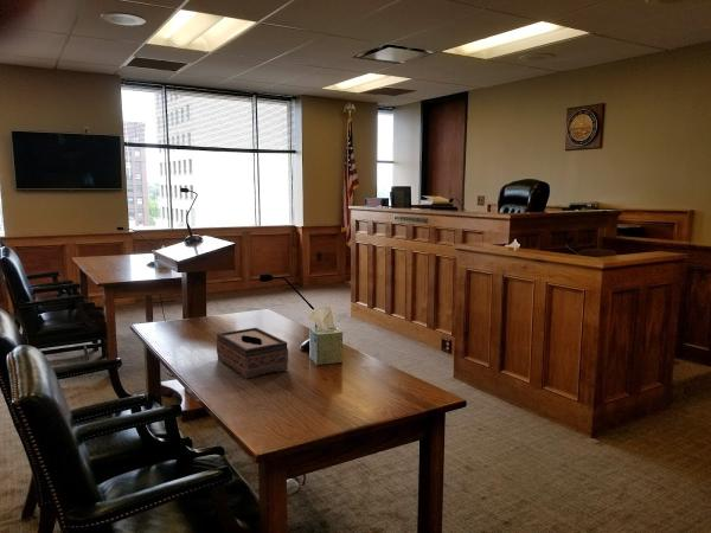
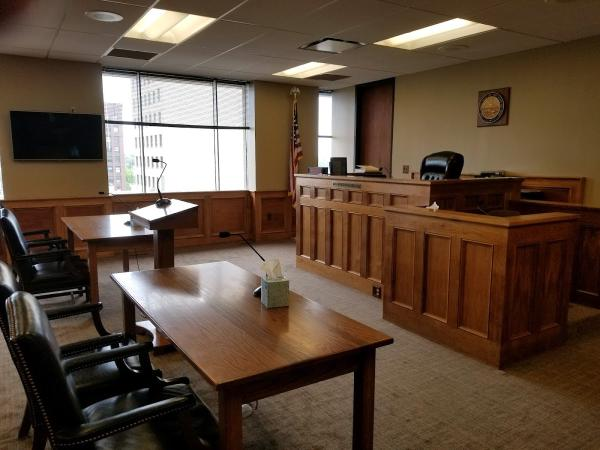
- tissue box [216,327,289,380]
